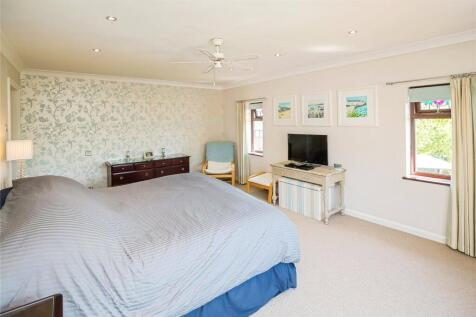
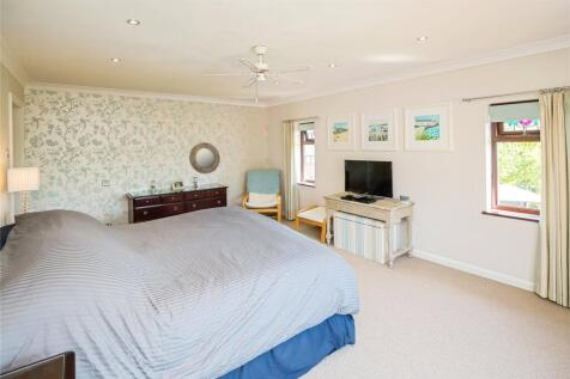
+ home mirror [188,141,222,175]
